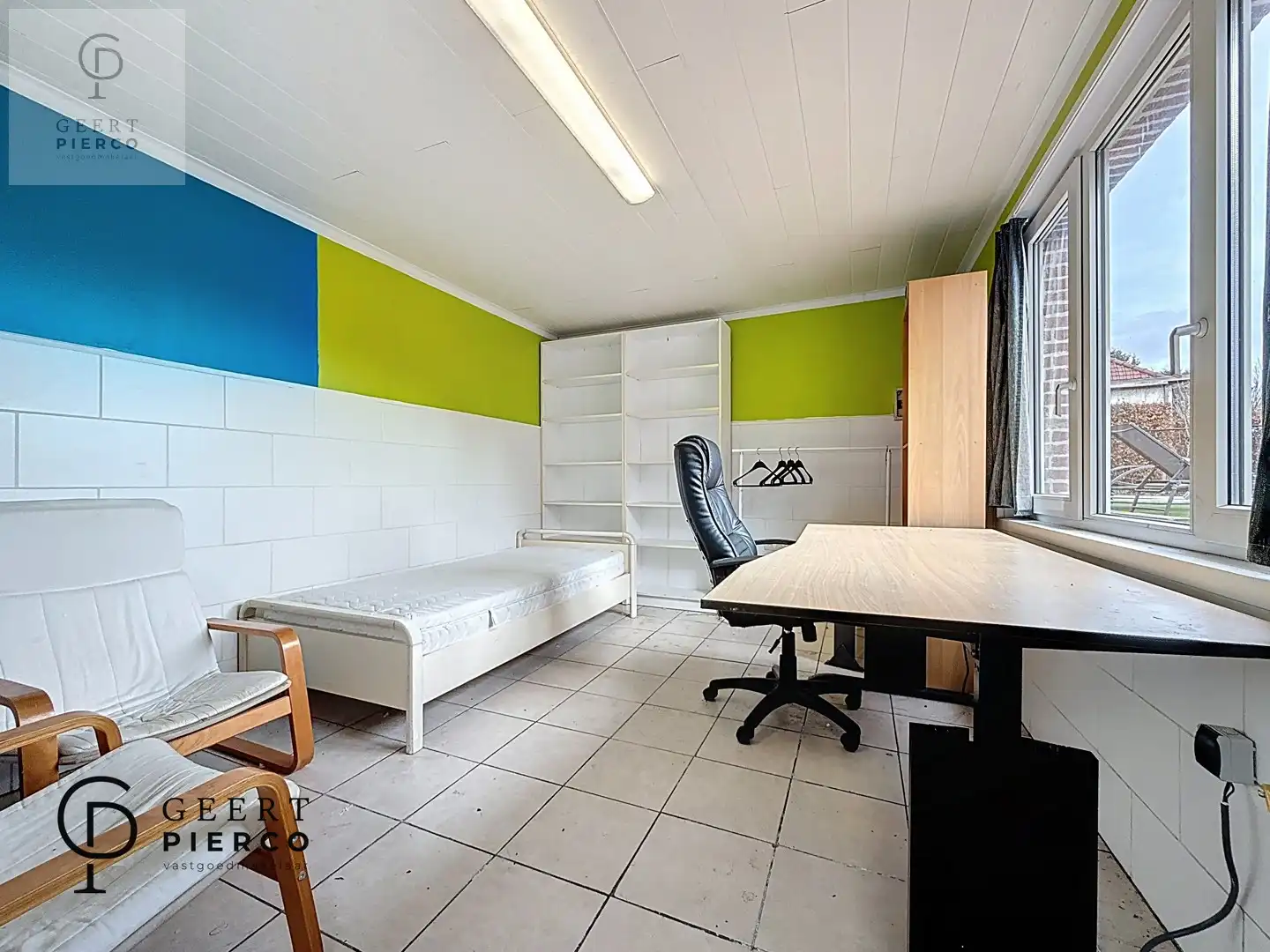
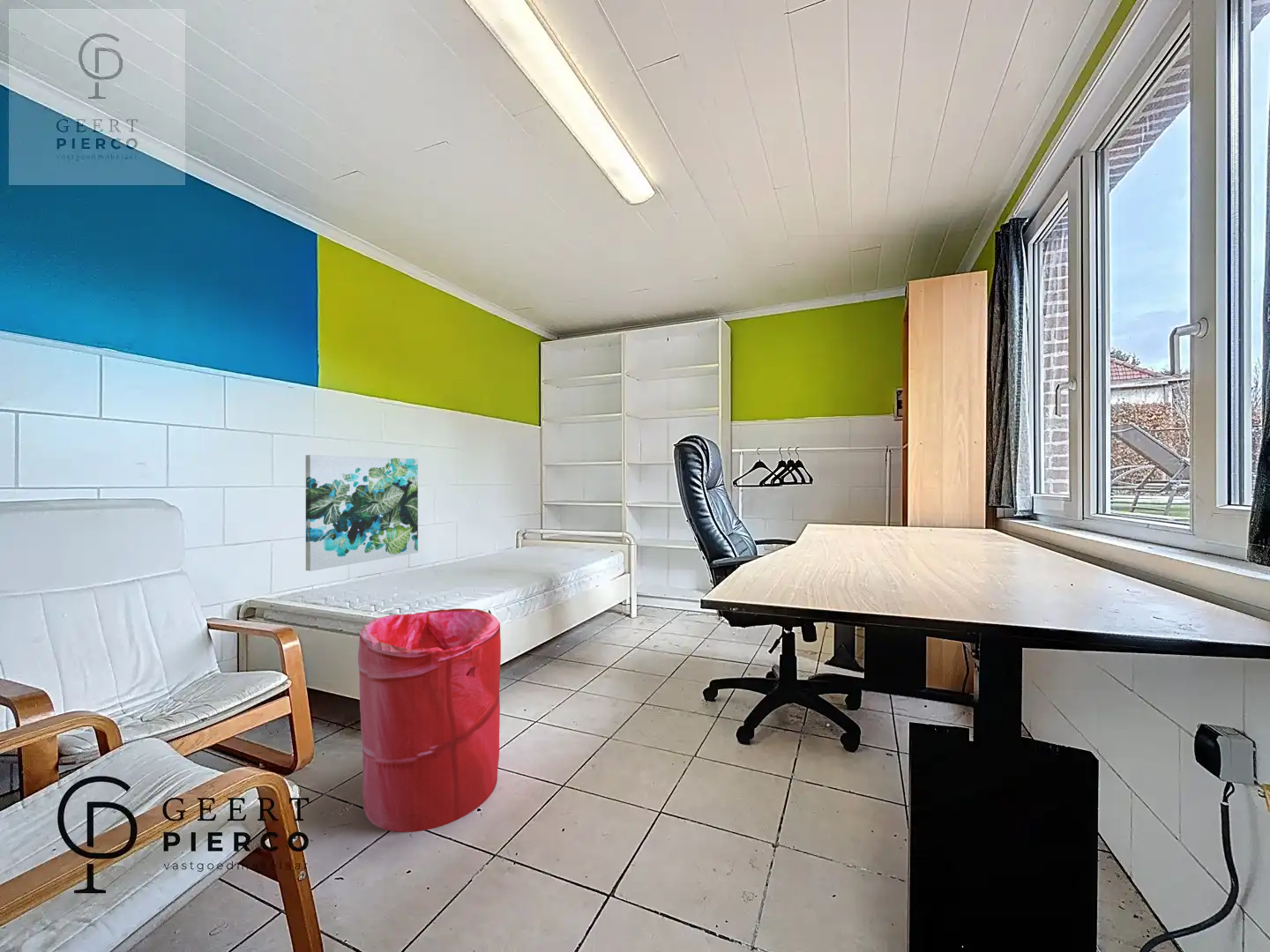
+ laundry hamper [357,607,502,833]
+ wall art [305,454,419,572]
